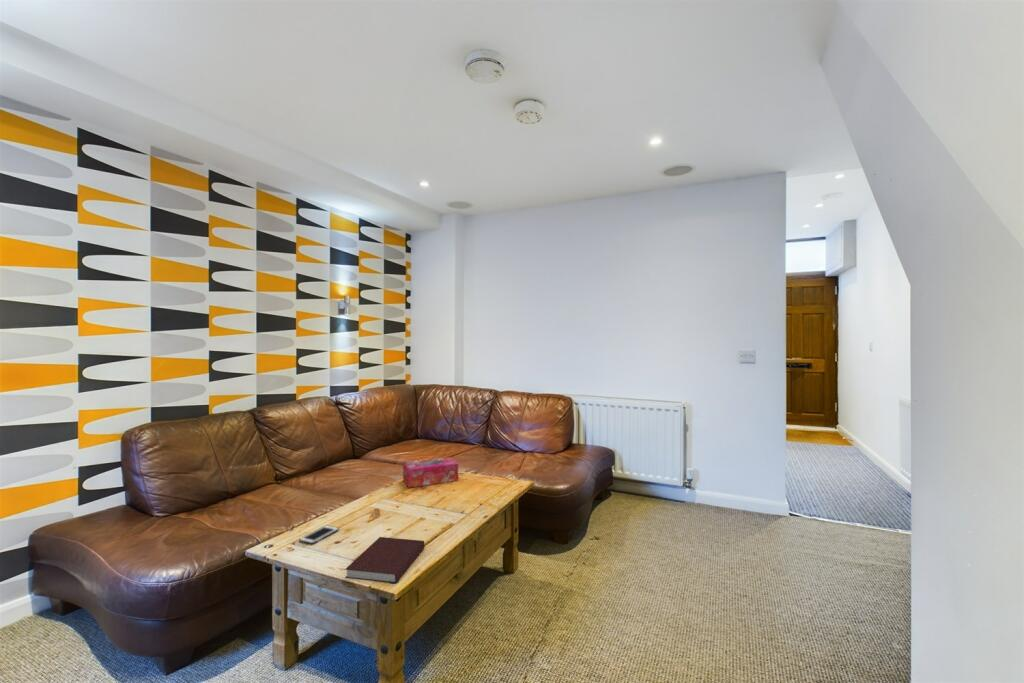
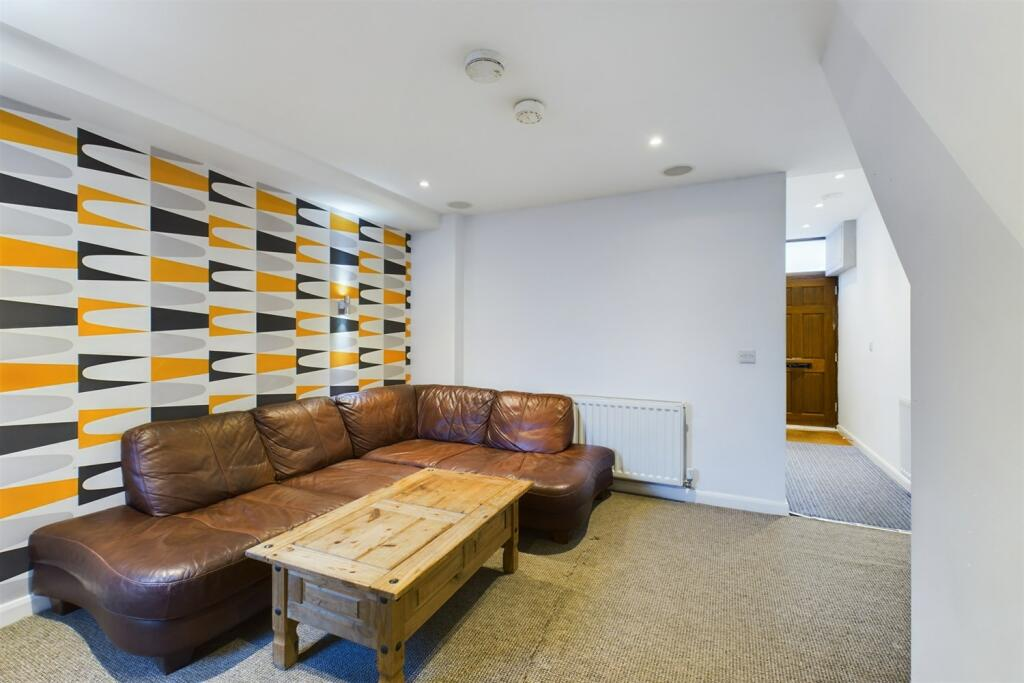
- cell phone [298,524,340,545]
- tissue box [402,456,459,489]
- notebook [344,536,426,584]
